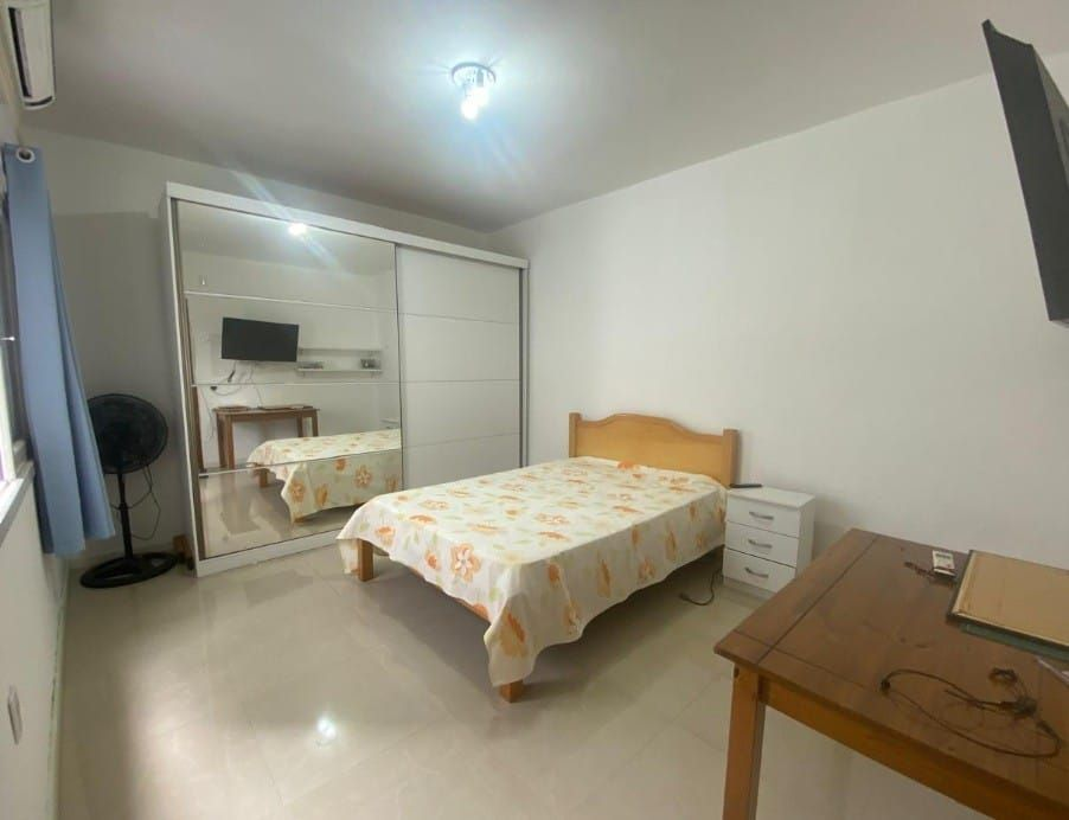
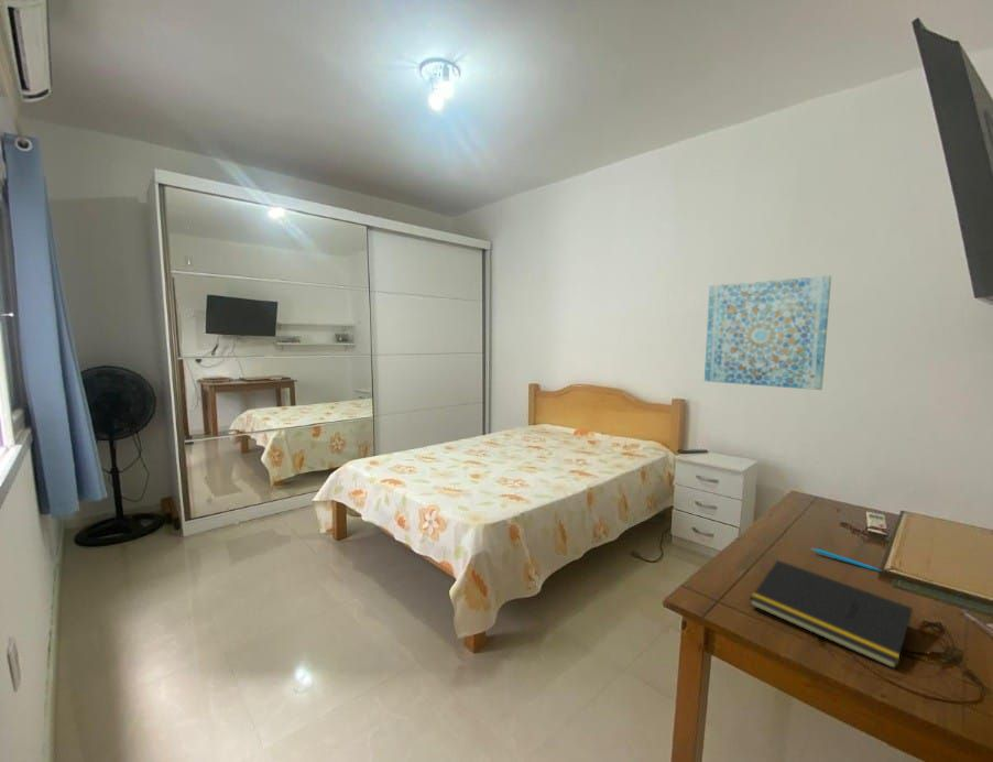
+ notepad [749,559,914,671]
+ pen [810,547,883,573]
+ wall art [703,274,832,391]
